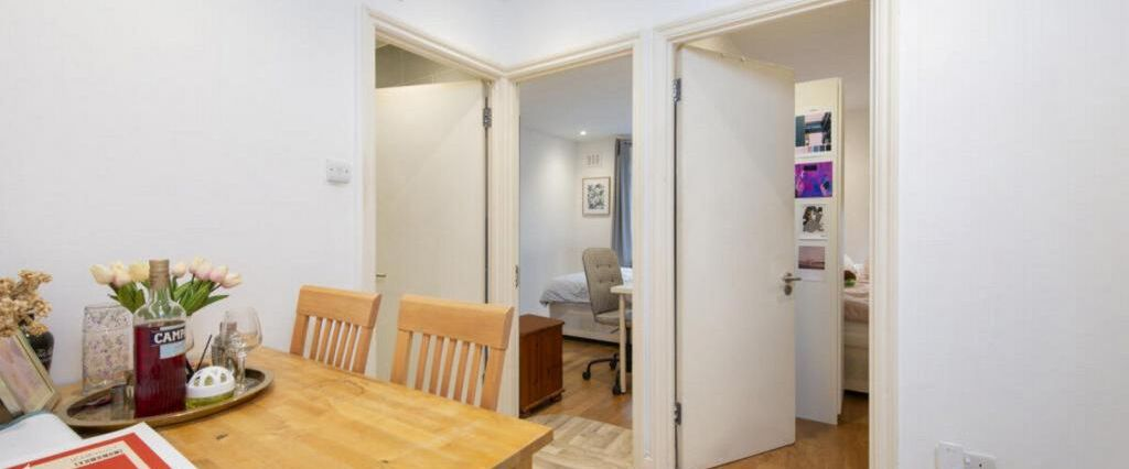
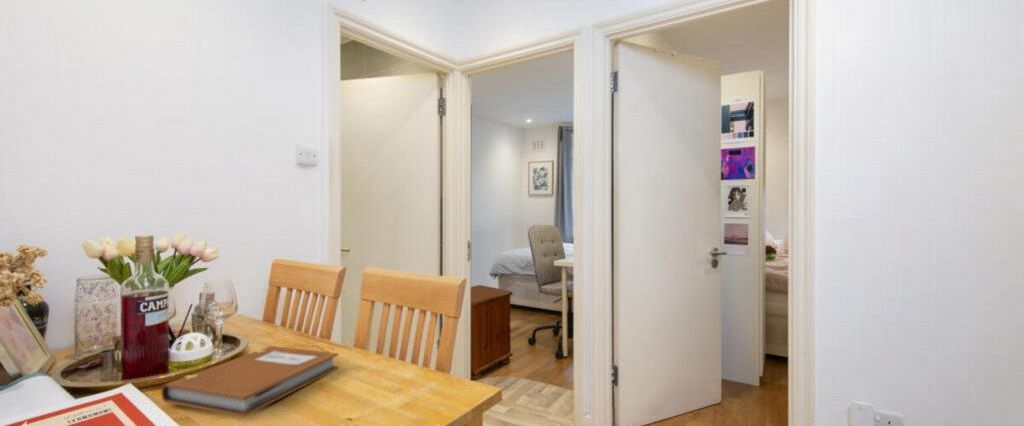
+ notebook [160,345,339,418]
